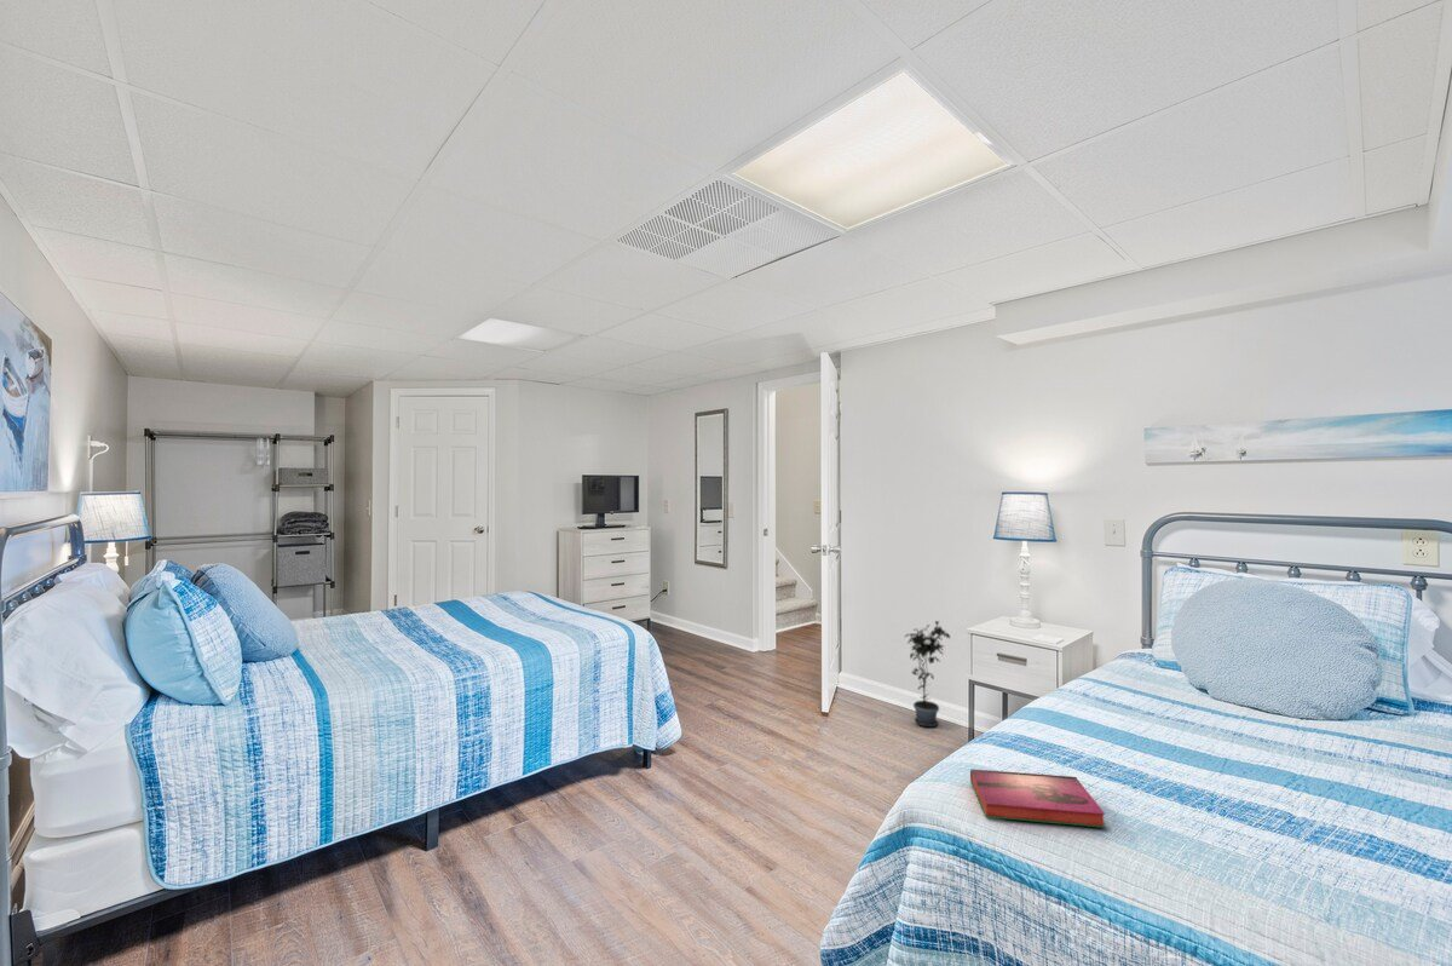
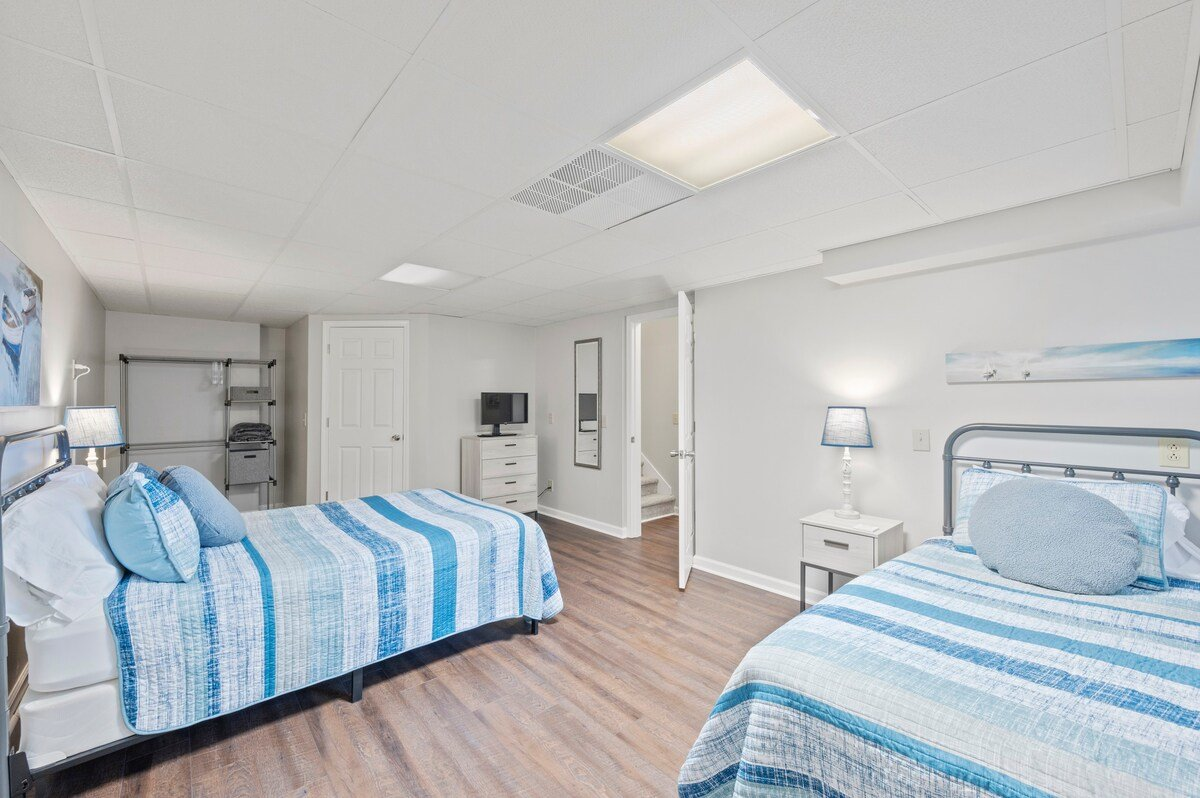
- hardback book [969,767,1106,829]
- potted plant [903,620,951,728]
